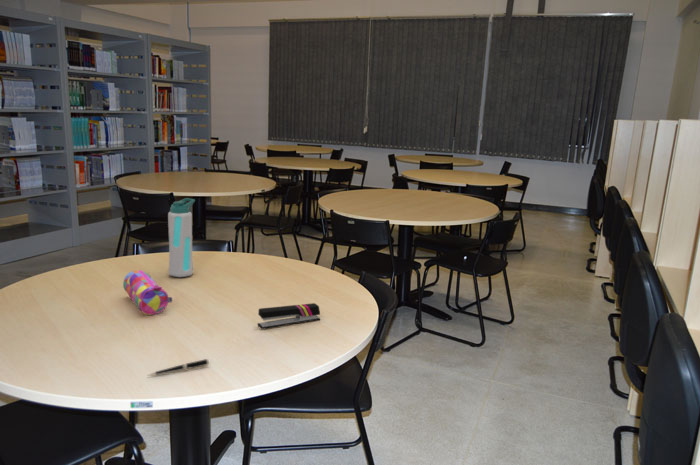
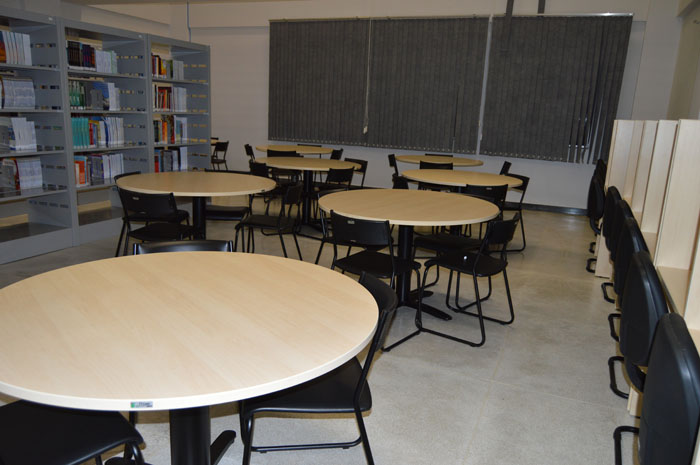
- pencil case [122,269,173,316]
- pen [147,358,210,376]
- stapler [257,302,321,330]
- water bottle [167,197,196,278]
